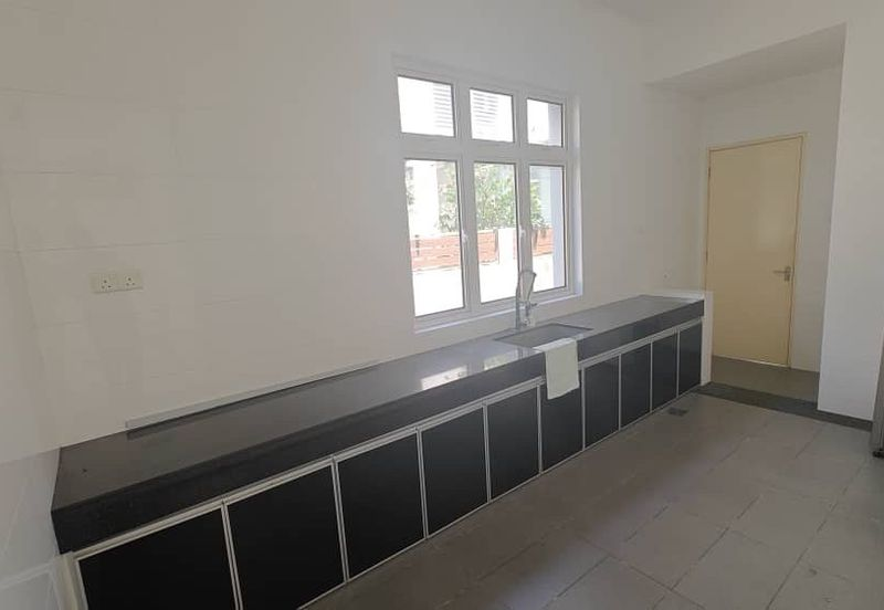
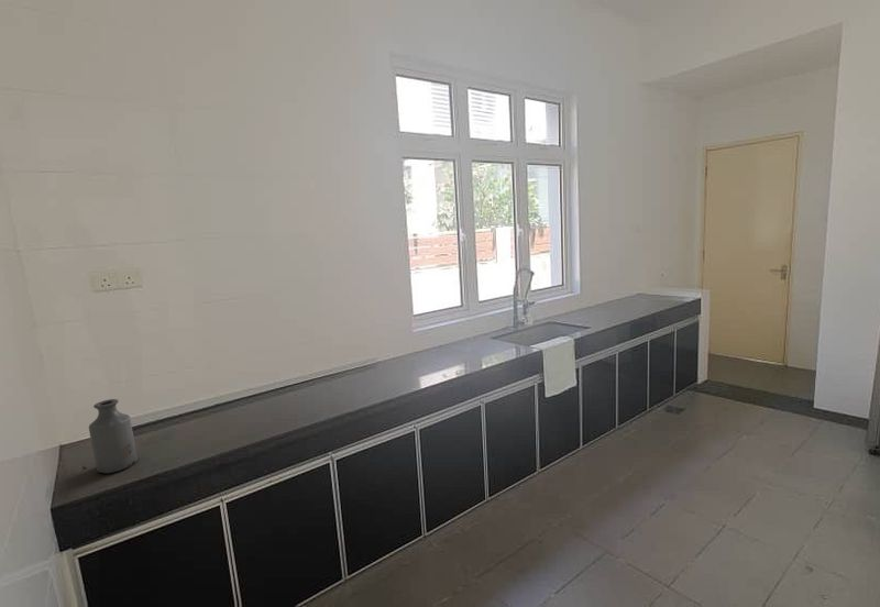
+ bottle [88,398,139,474]
